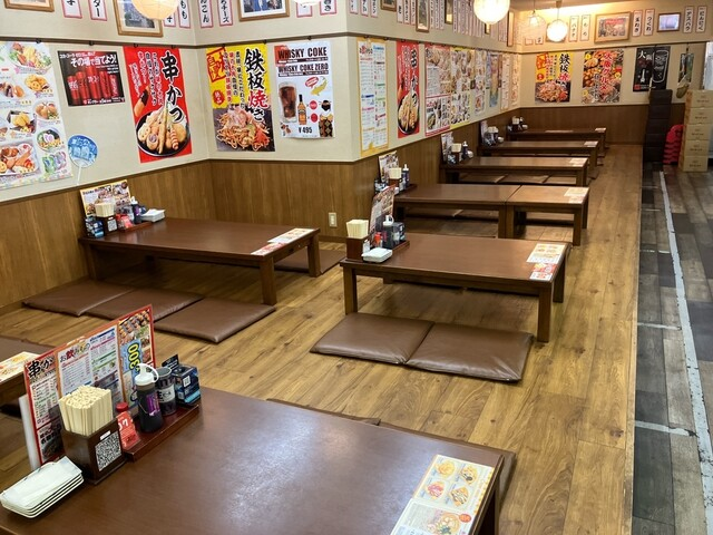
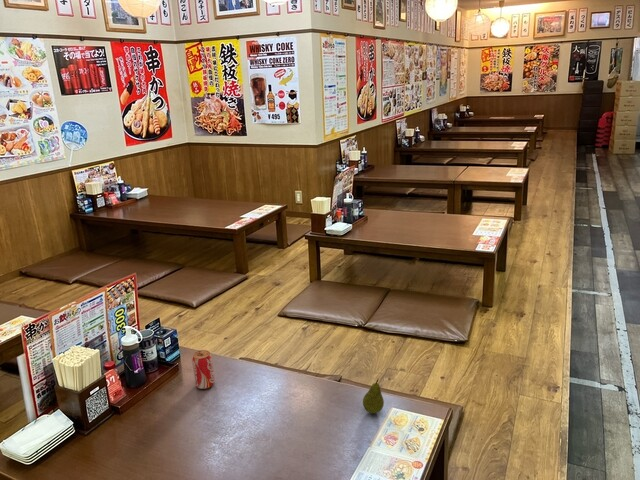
+ fruit [362,378,385,414]
+ beverage can [191,349,216,390]
